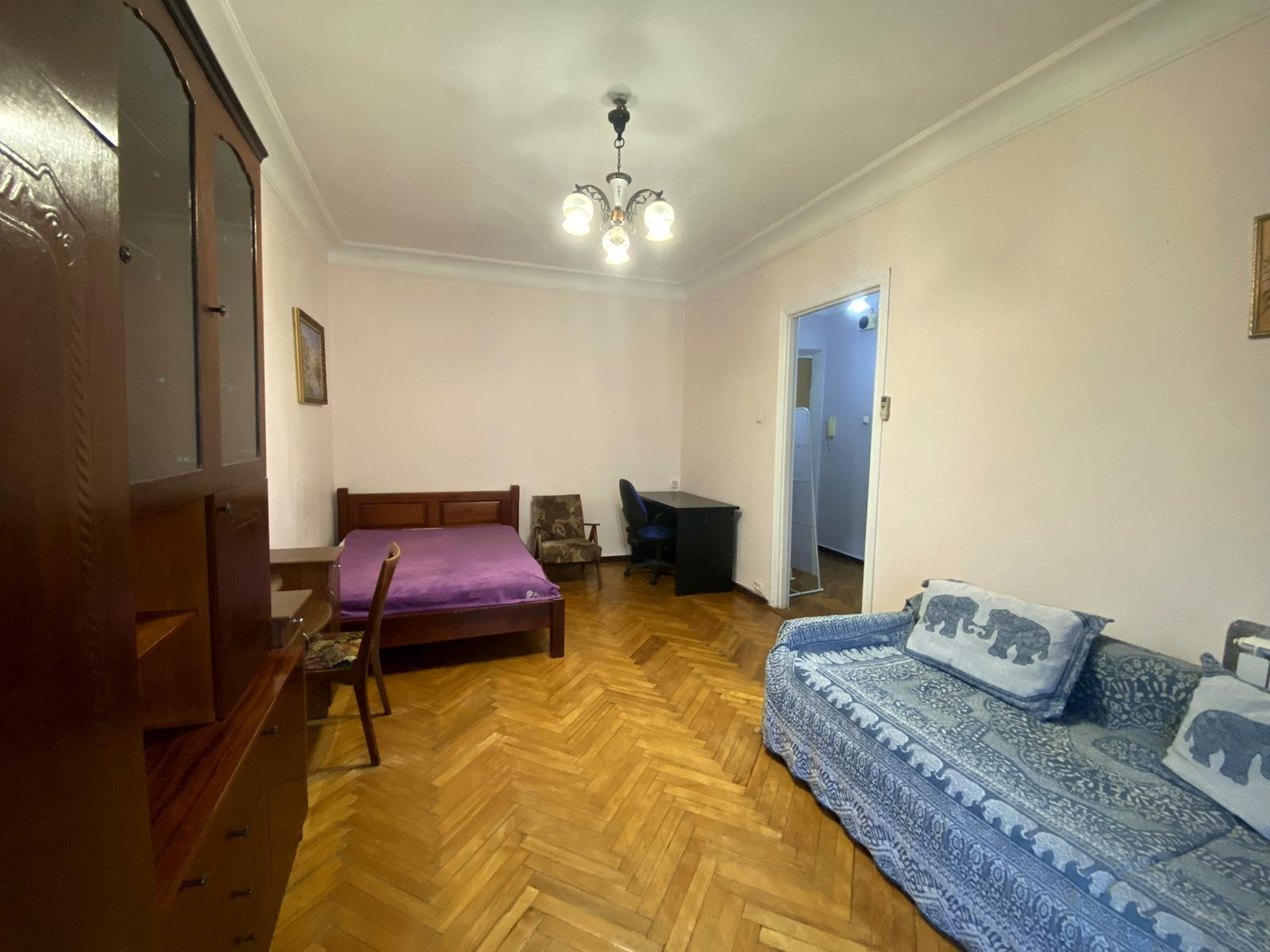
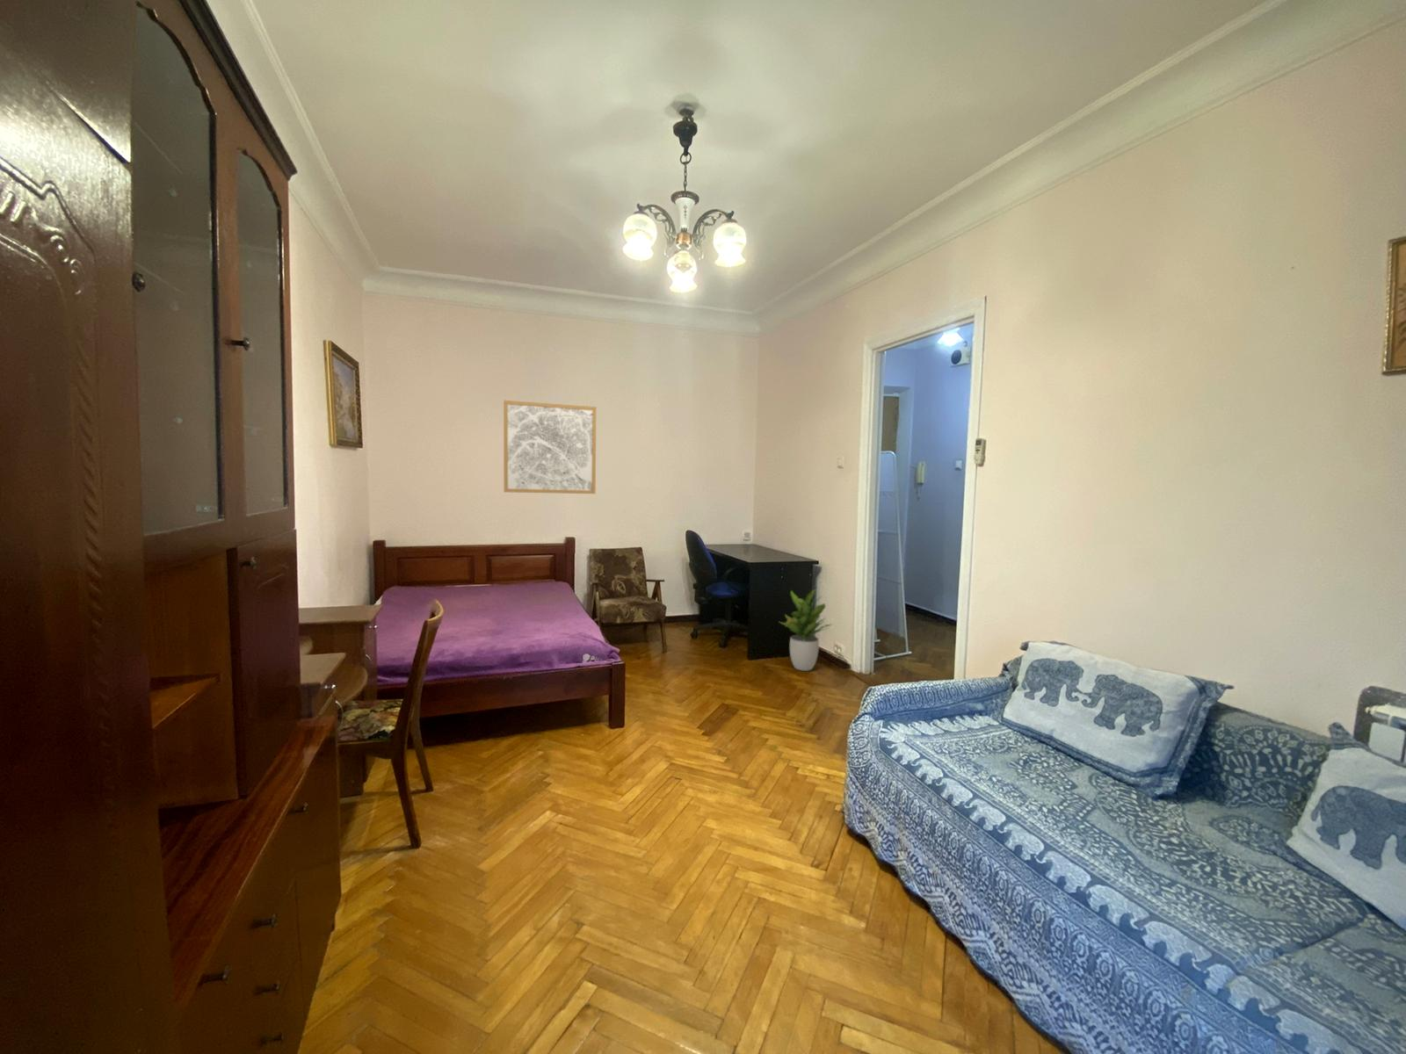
+ wall art [503,400,597,495]
+ potted plant [778,589,833,672]
